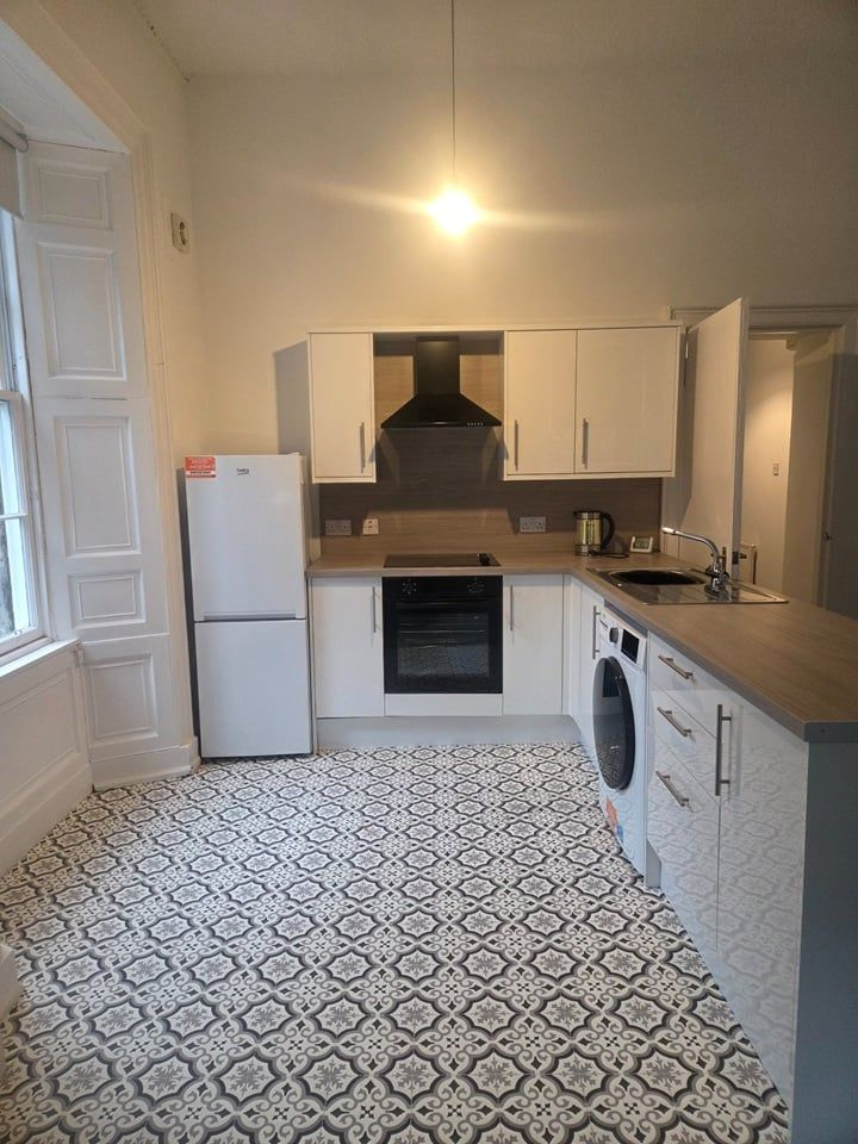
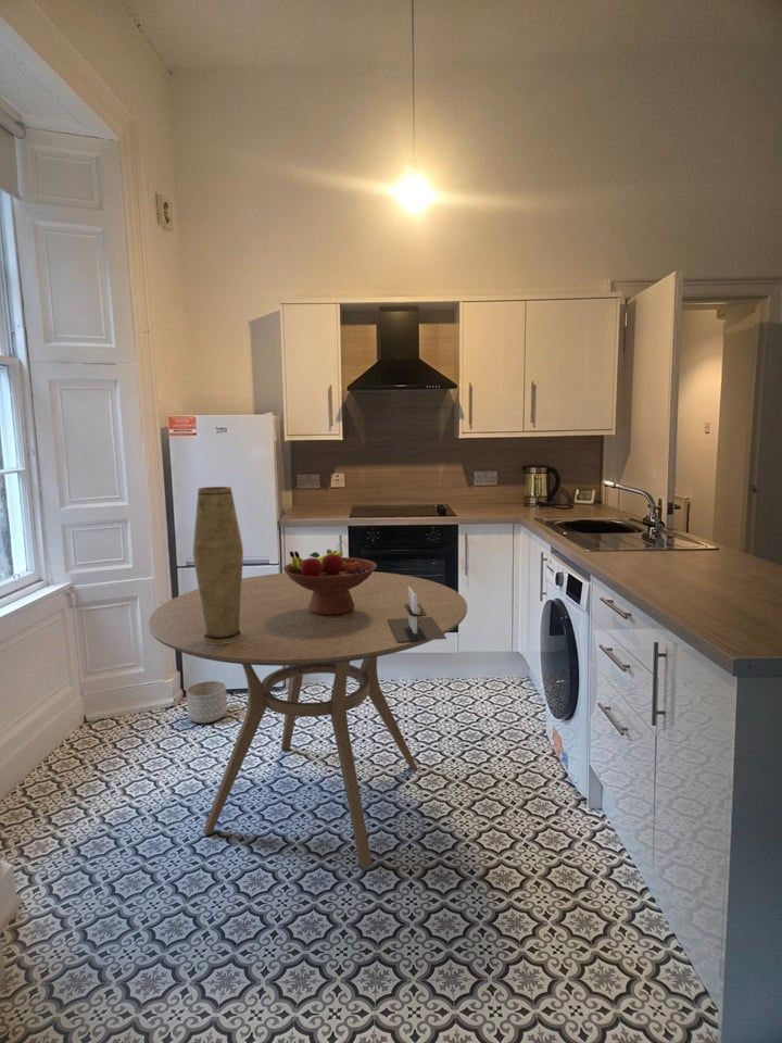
+ vase [192,486,244,644]
+ fruit bowl [282,548,378,615]
+ planter [186,680,228,725]
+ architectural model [388,587,447,642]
+ dining table [148,570,468,869]
